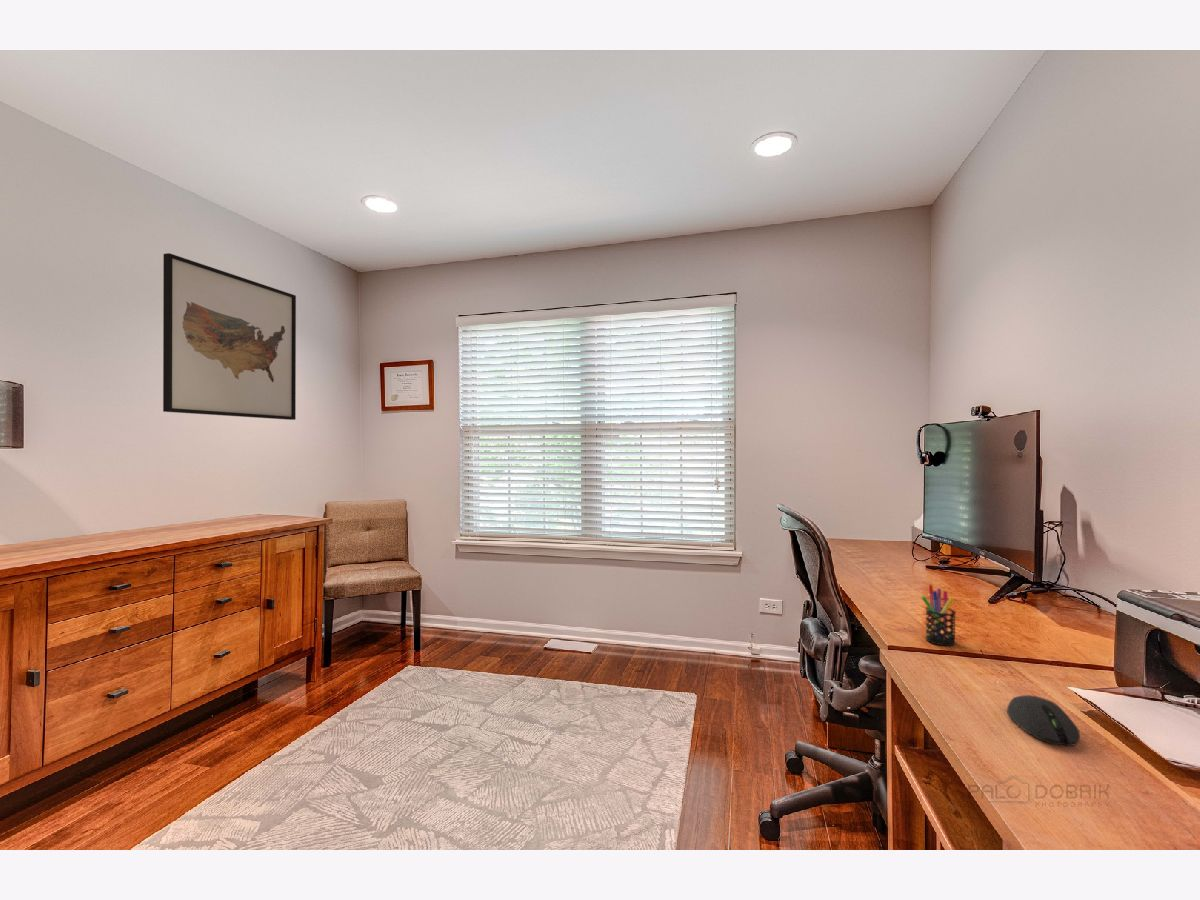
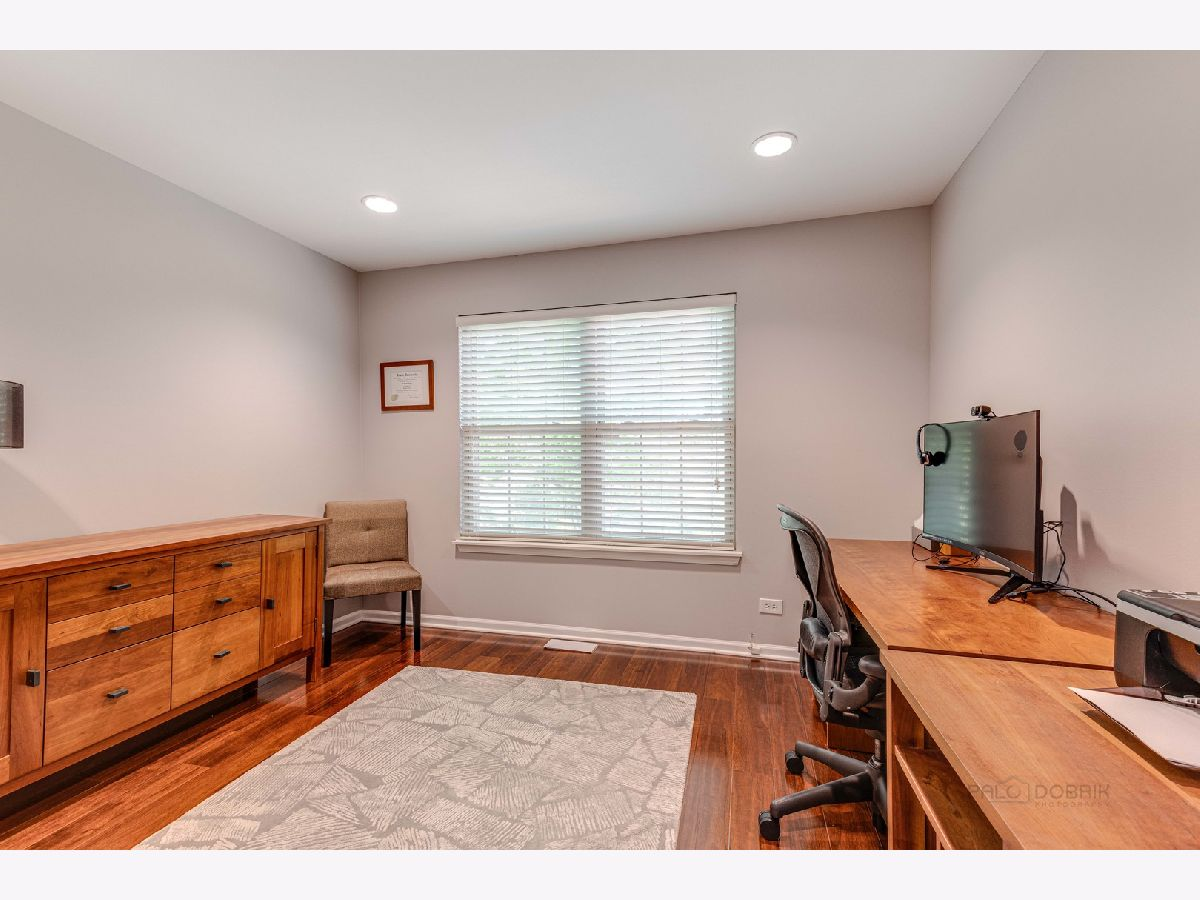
- pen holder [921,583,957,647]
- wall art [162,252,297,421]
- computer mouse [1006,694,1081,747]
